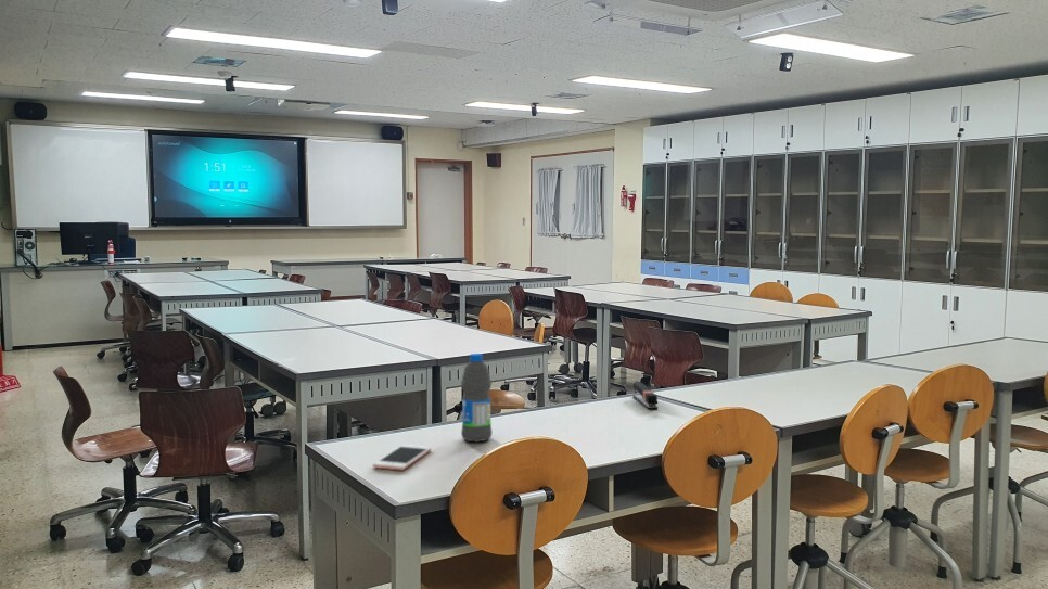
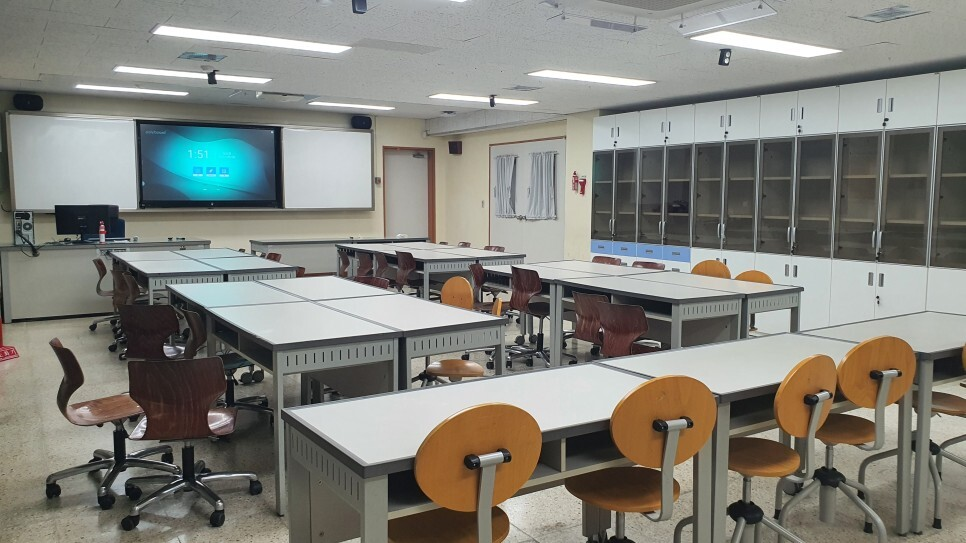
- water bottle [460,353,493,444]
- cell phone [372,444,432,471]
- stapler [631,382,659,410]
